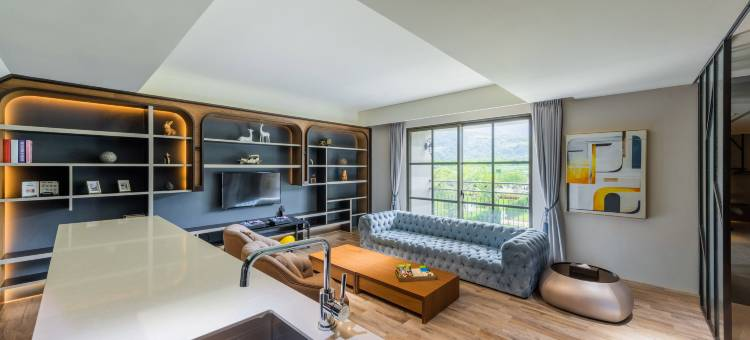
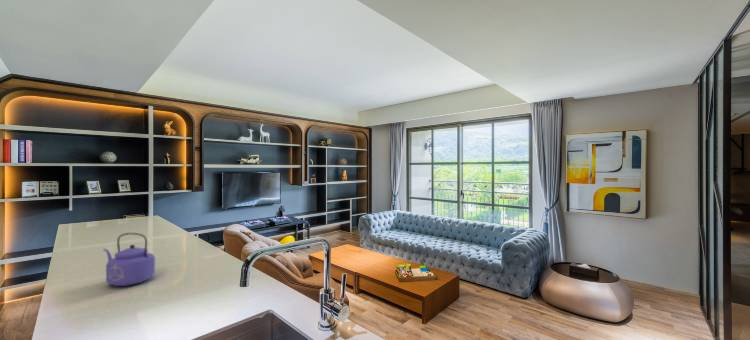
+ kettle [102,232,156,287]
